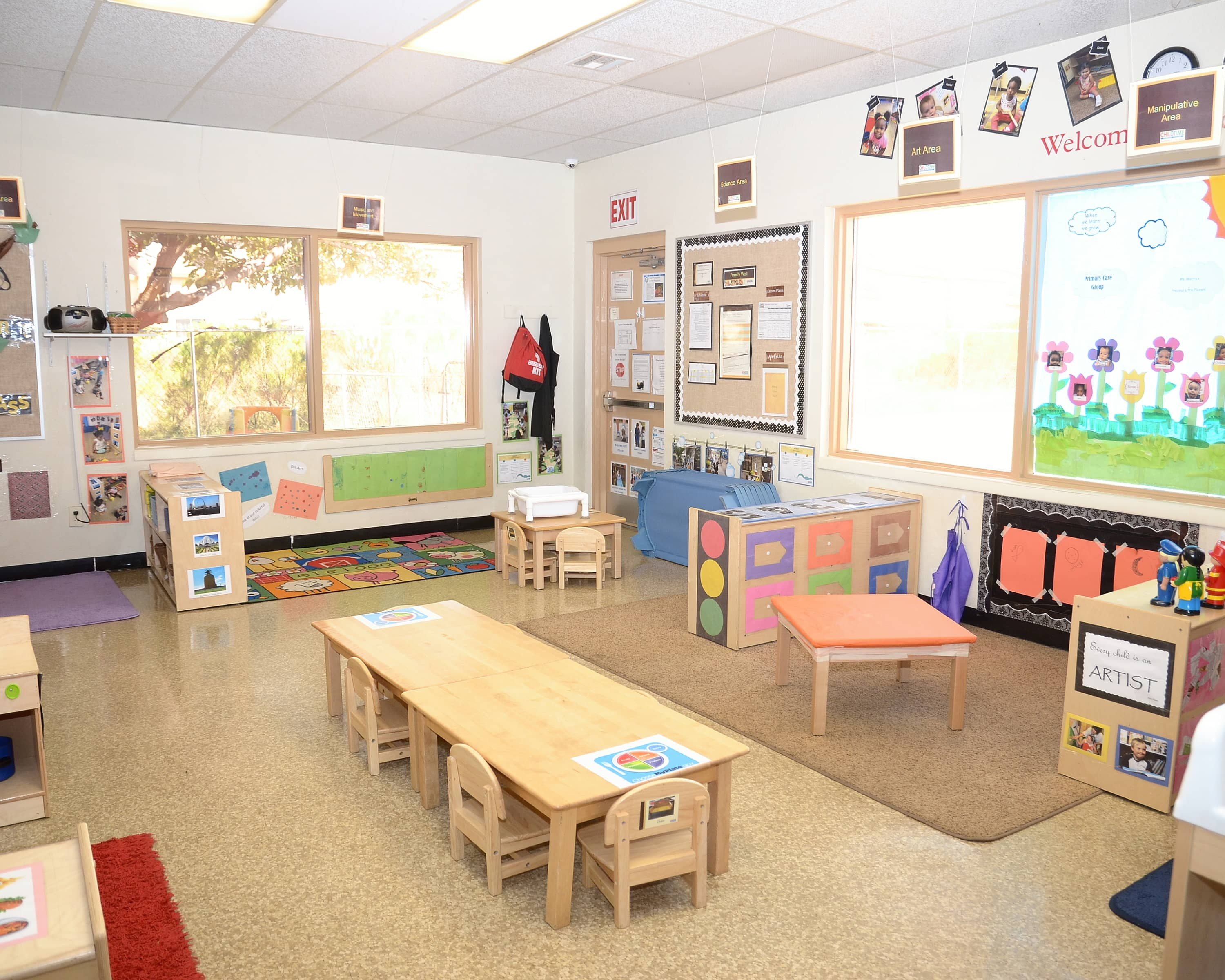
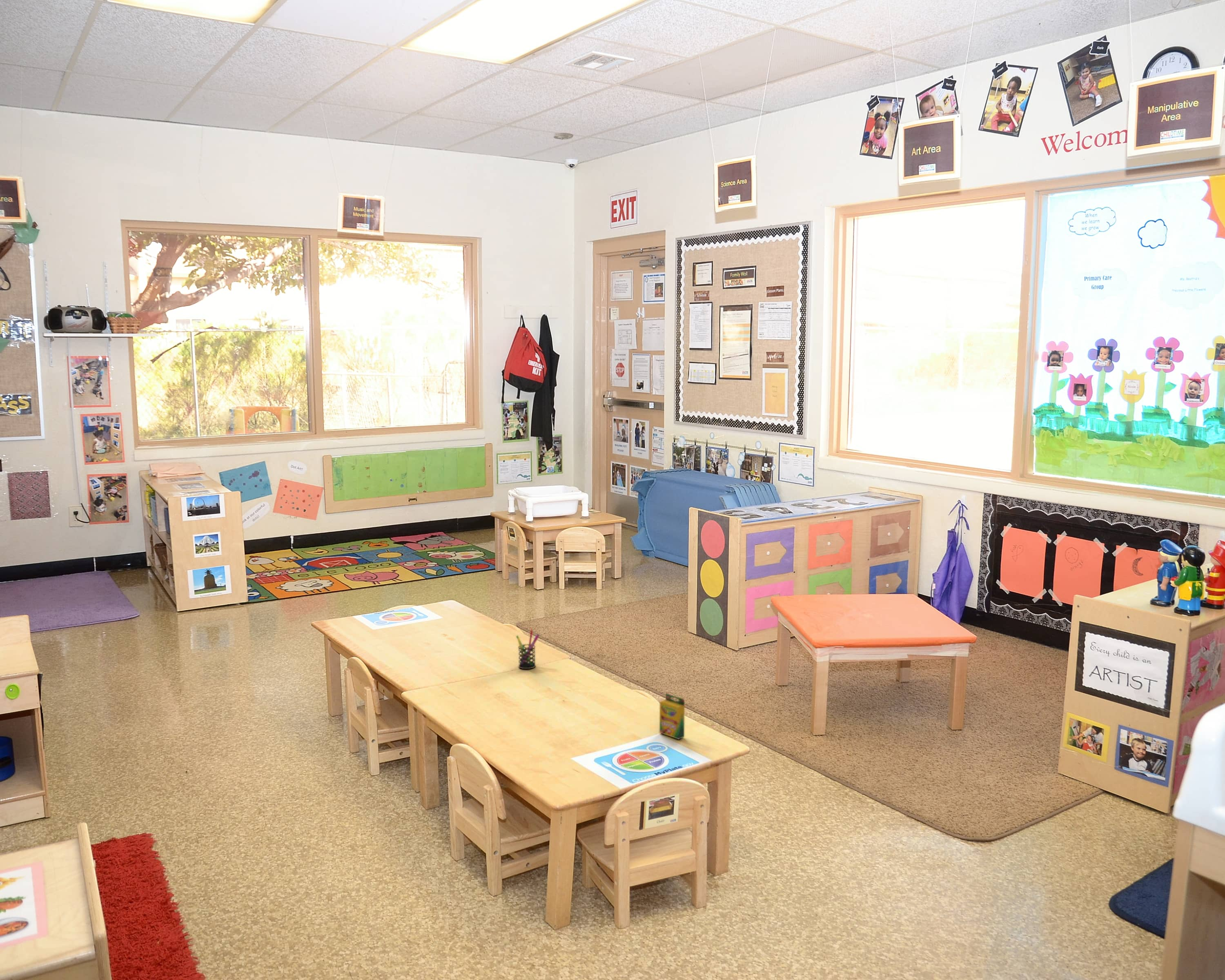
+ crayon box [659,693,685,740]
+ smoke detector [553,132,574,140]
+ pen holder [516,630,540,669]
